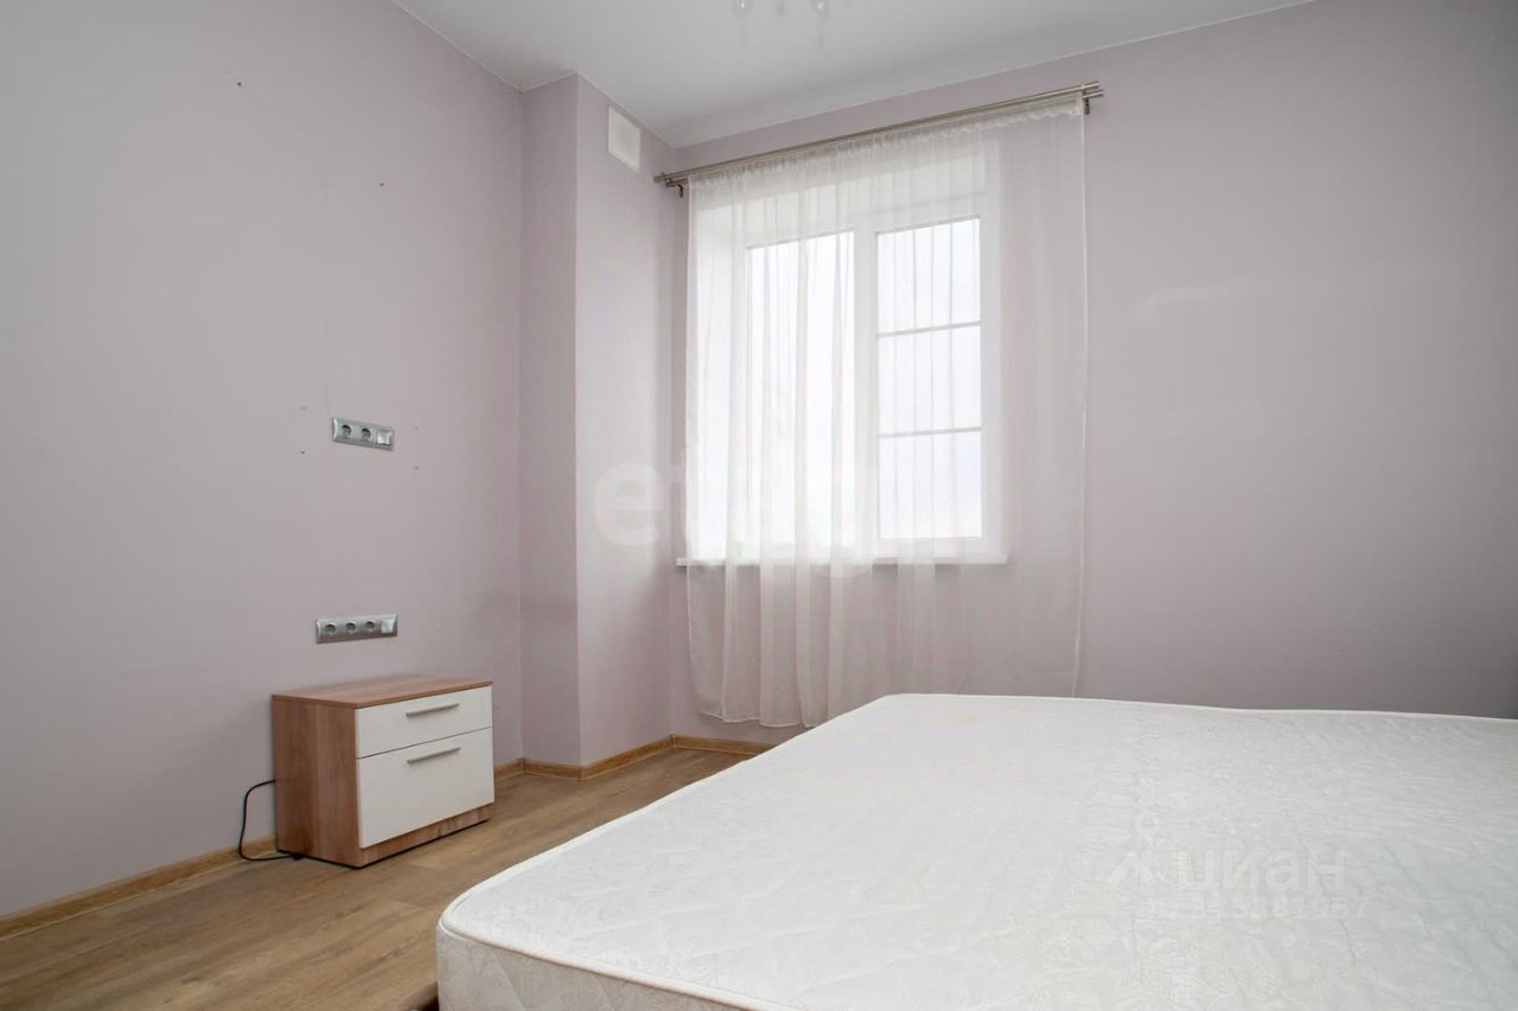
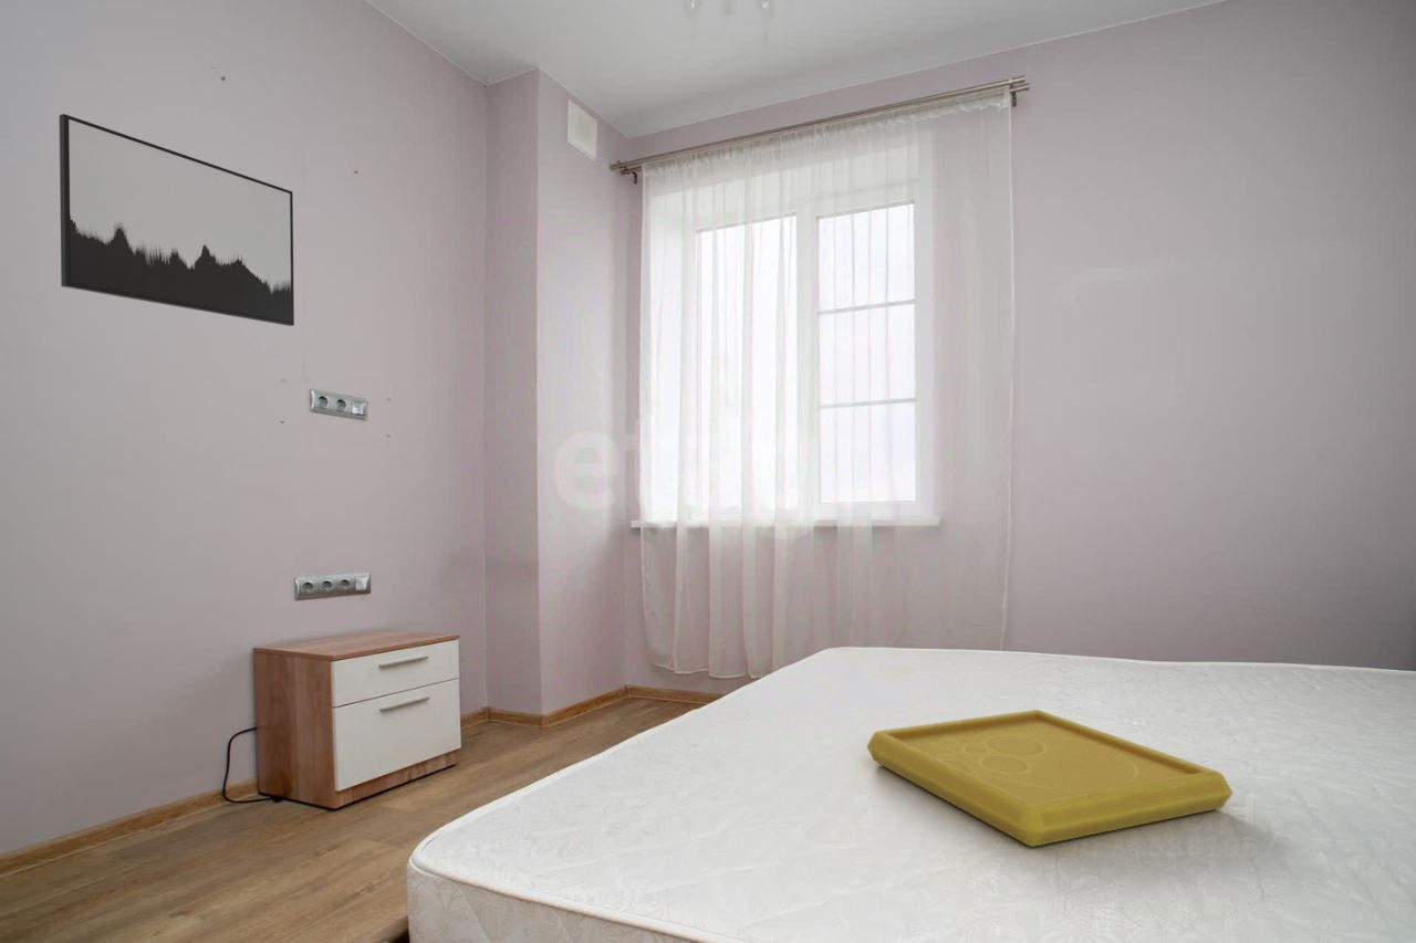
+ serving tray [866,709,1233,848]
+ wall art [59,113,295,327]
